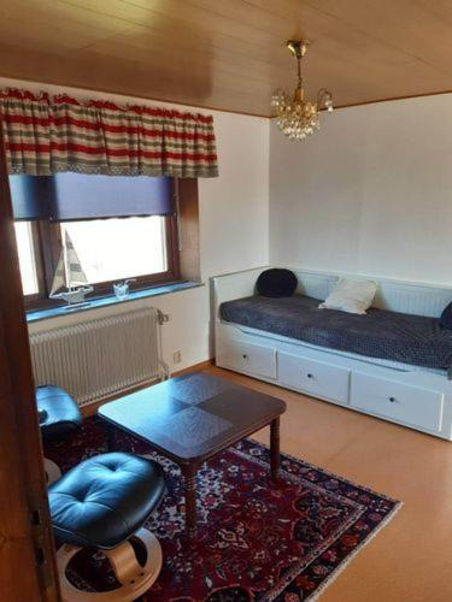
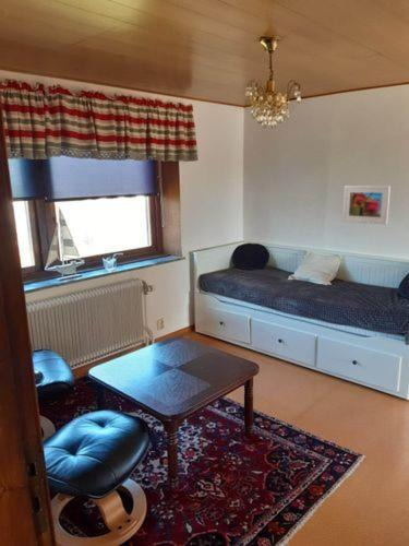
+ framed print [341,185,392,226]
